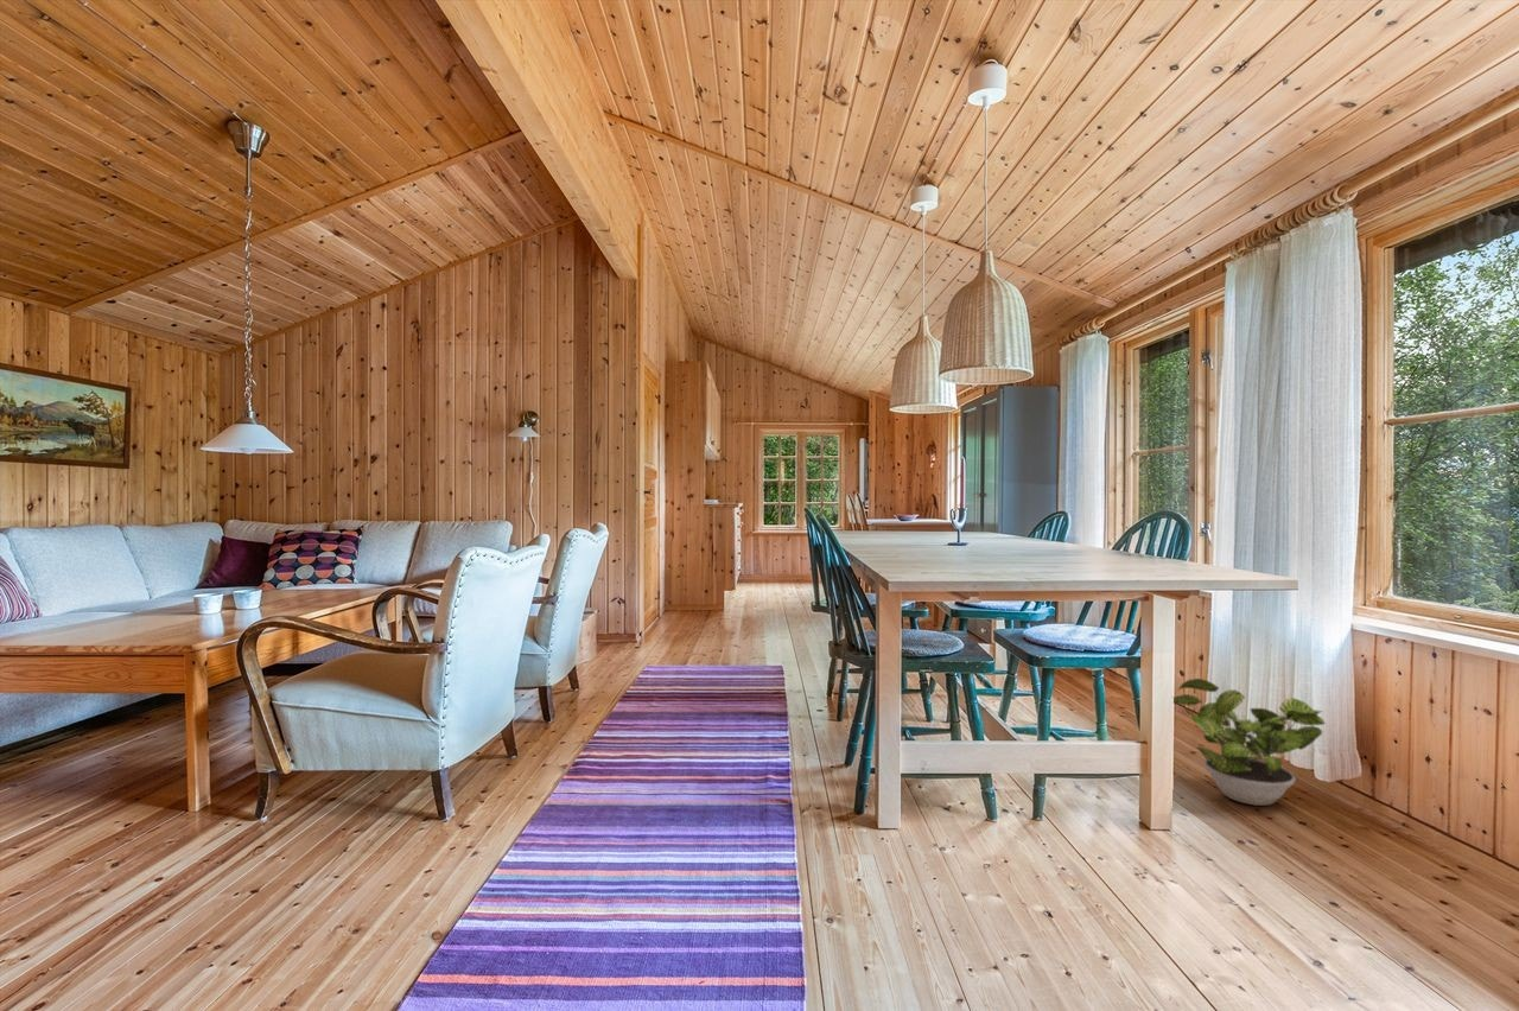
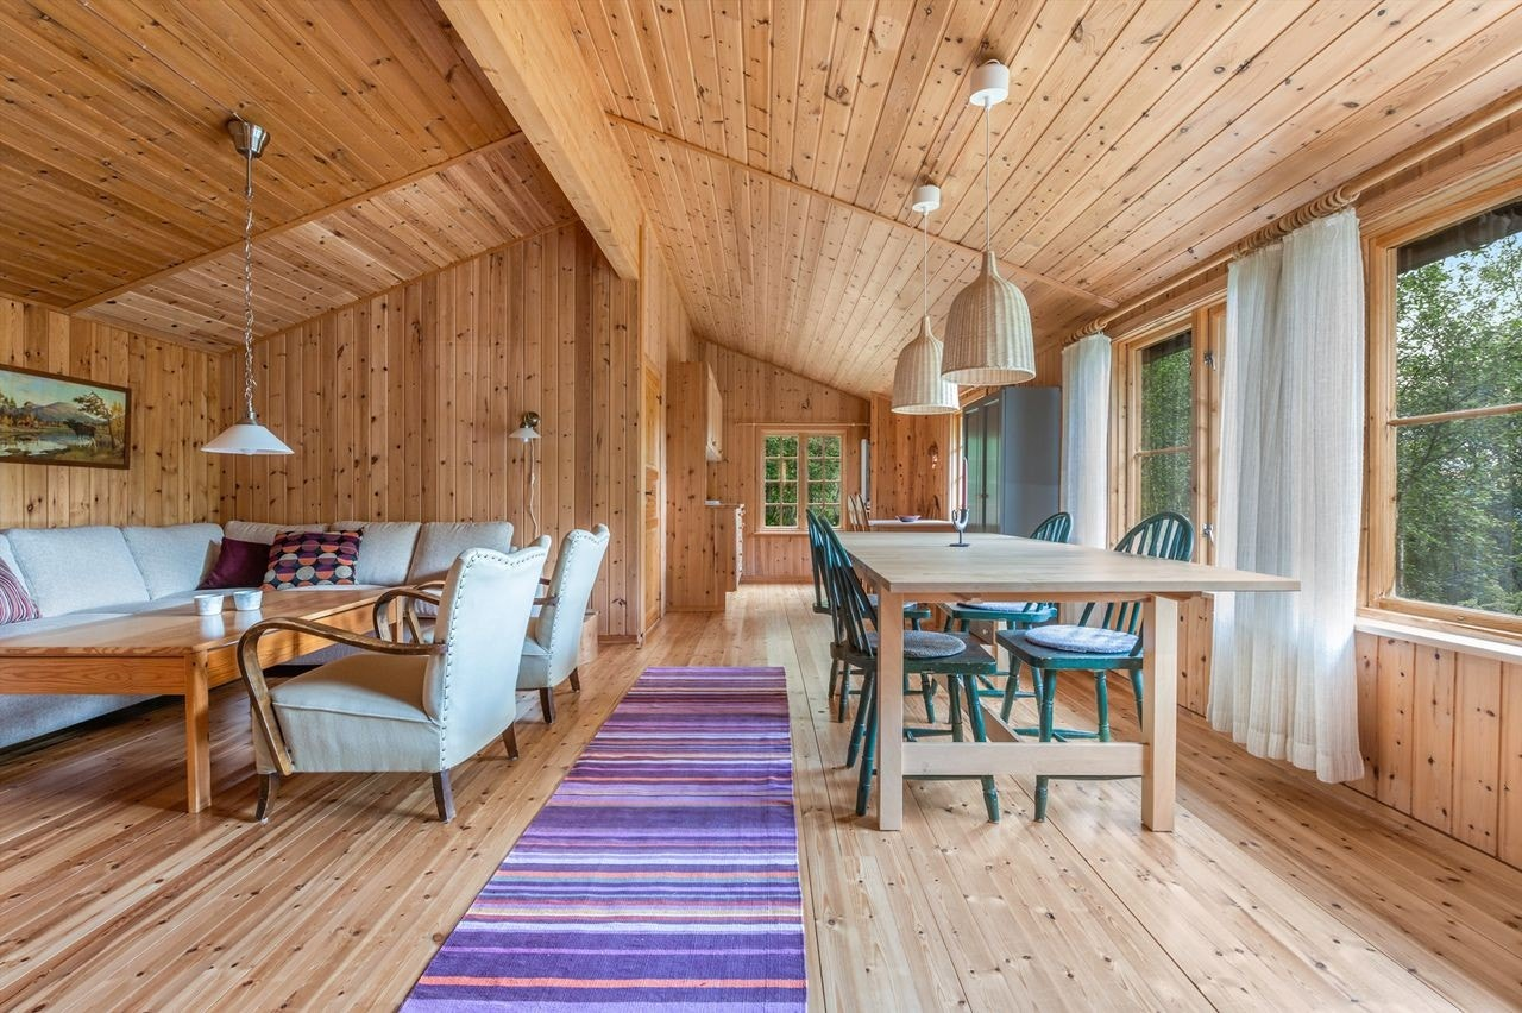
- potted plant [1172,678,1327,807]
